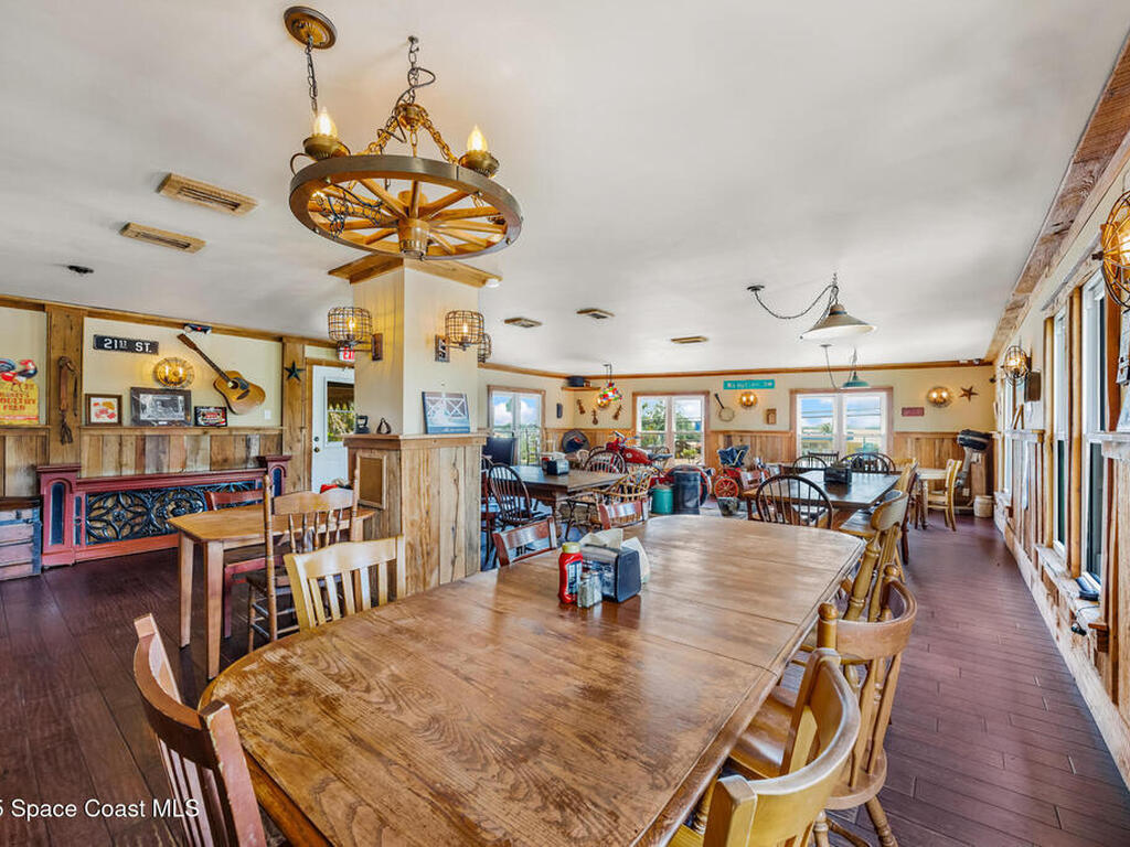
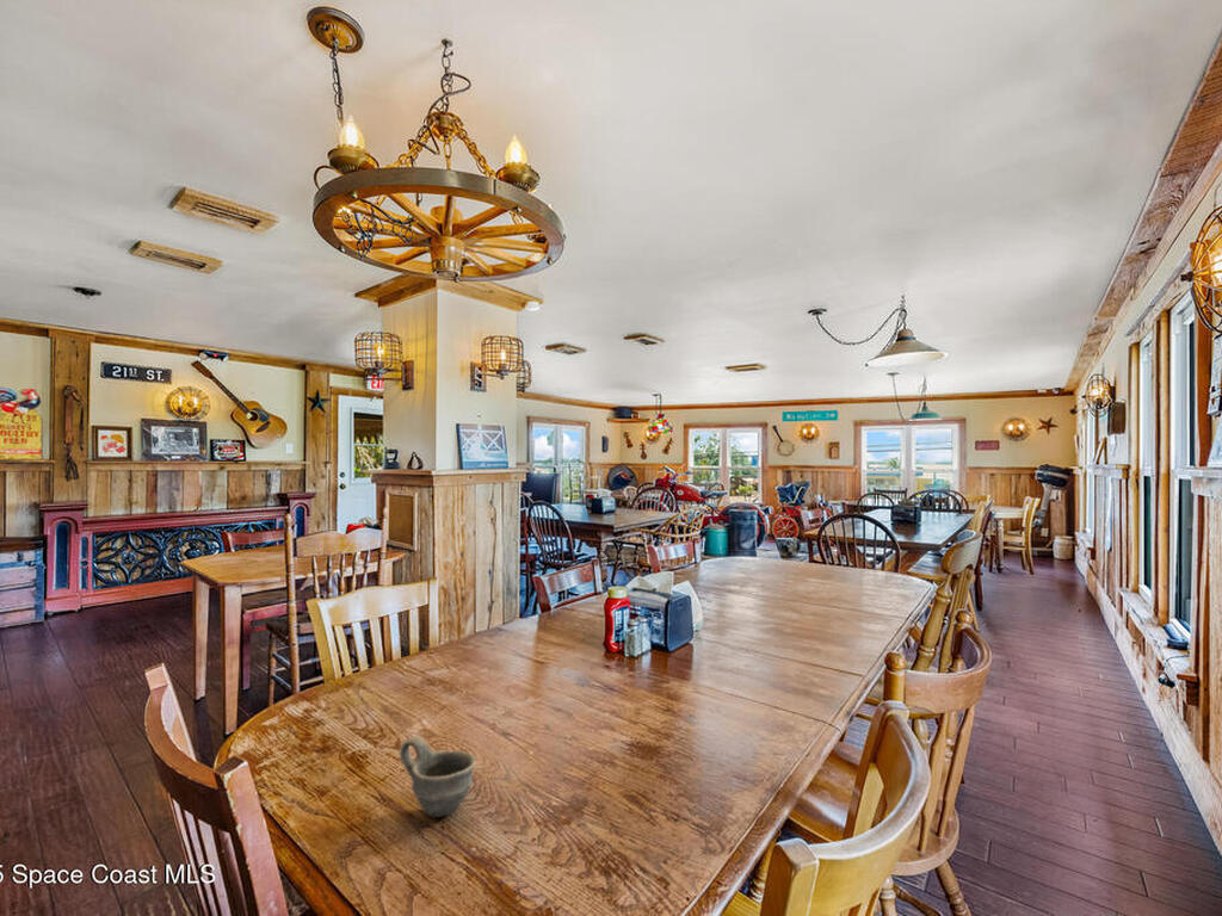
+ cup [399,735,476,818]
